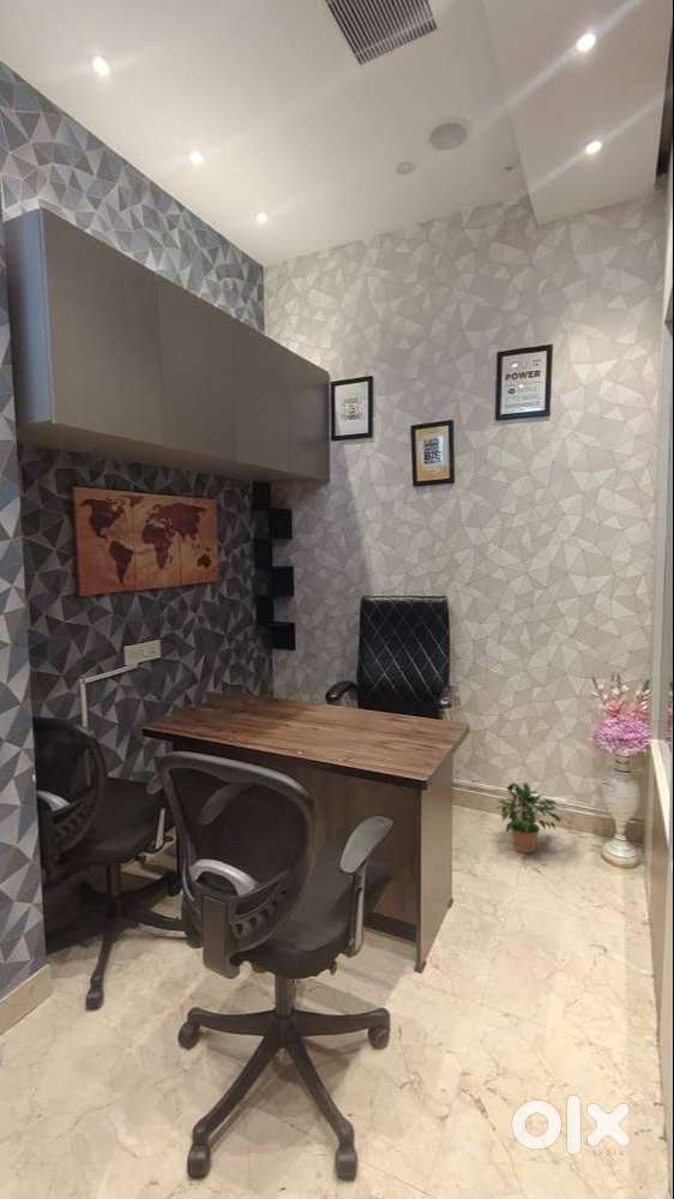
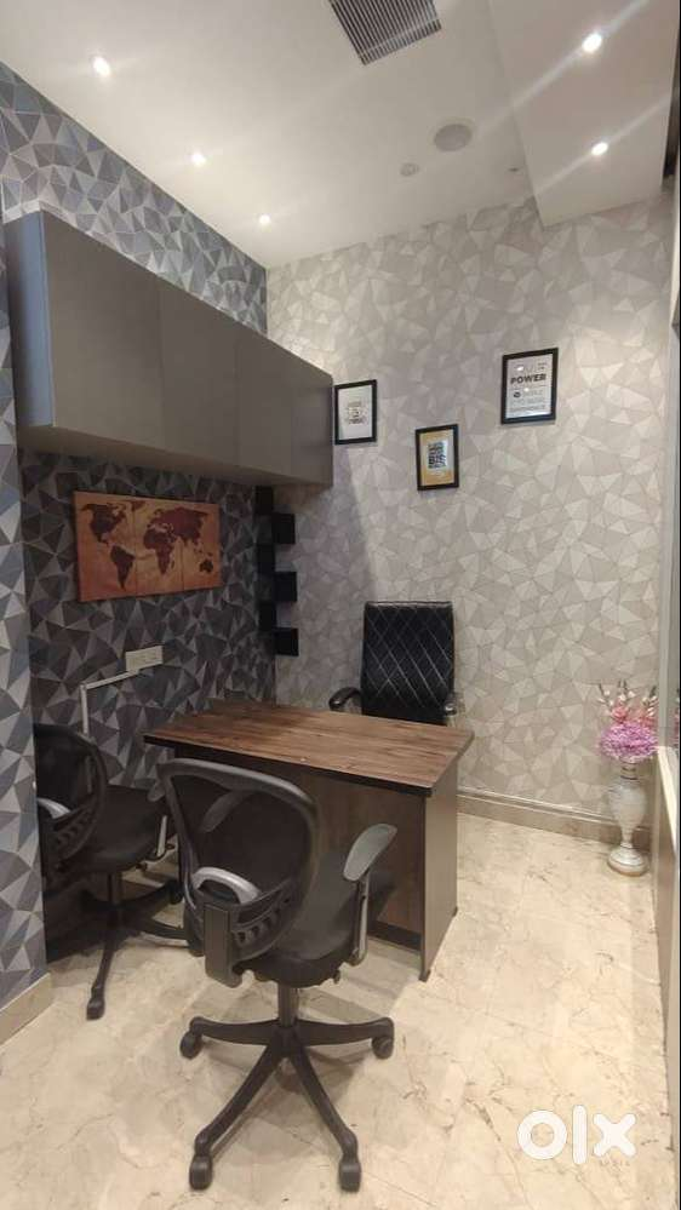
- potted plant [494,780,562,853]
